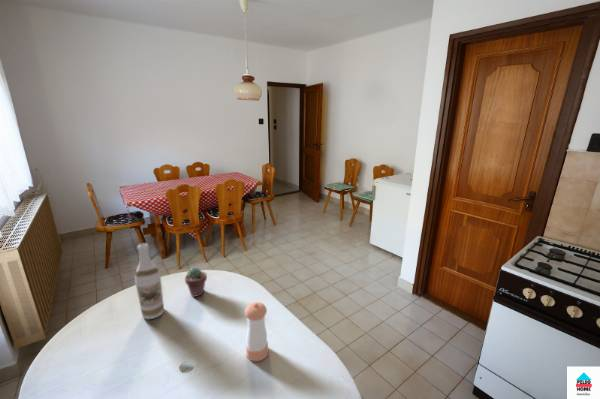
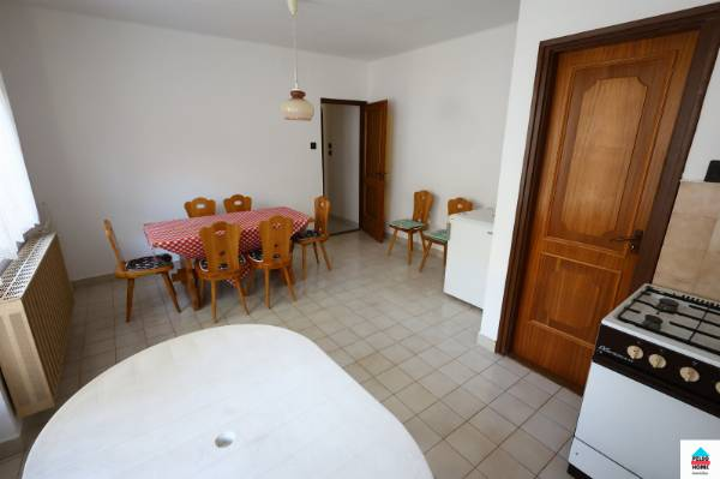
- pepper shaker [244,301,269,362]
- potted succulent [184,266,208,298]
- wine bottle [134,242,165,320]
